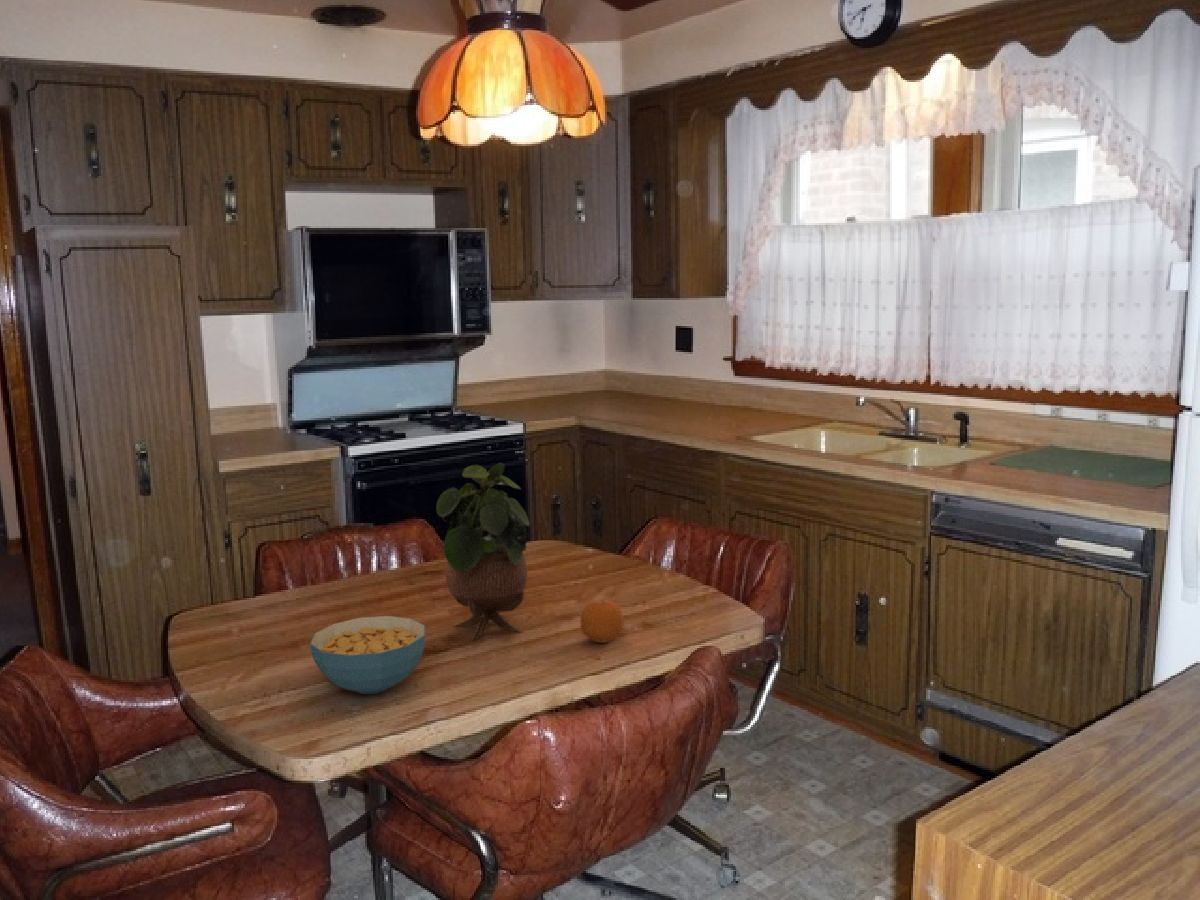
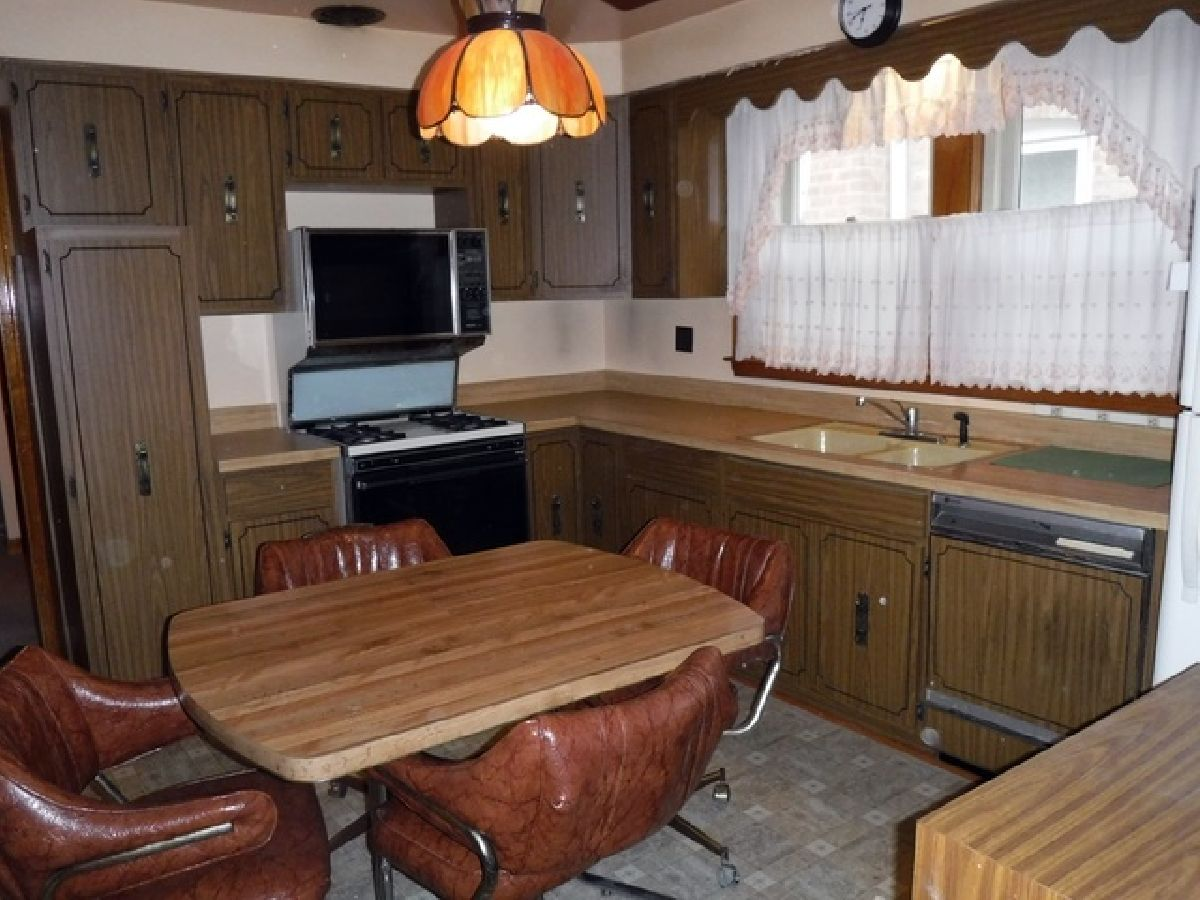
- fruit [580,599,624,644]
- cereal bowl [309,615,426,695]
- potted plant [435,462,530,641]
